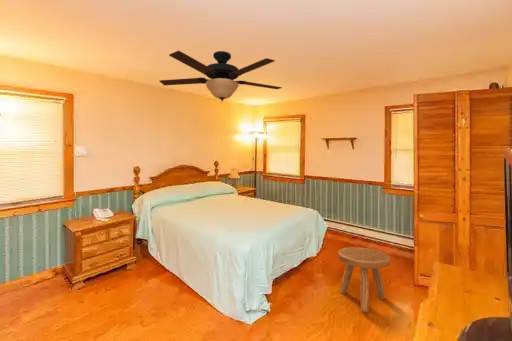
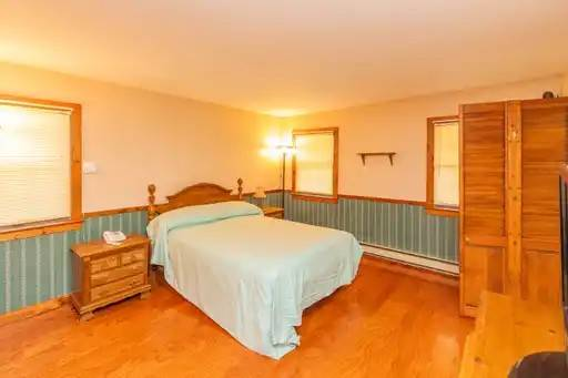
- stool [337,246,391,313]
- ceiling fan [158,50,283,102]
